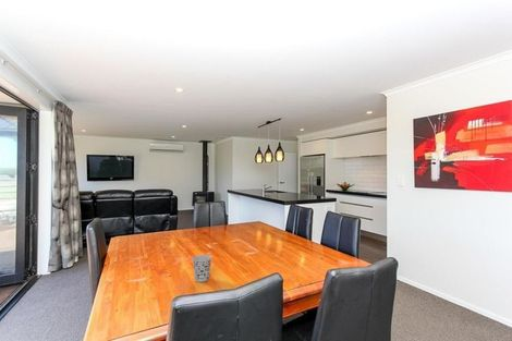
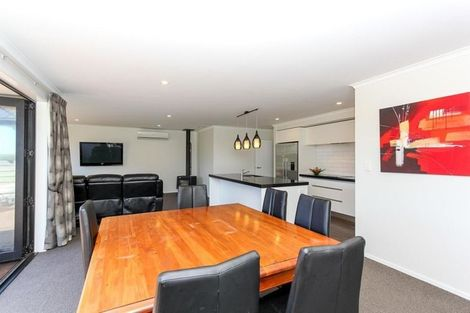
- cup [192,254,212,283]
